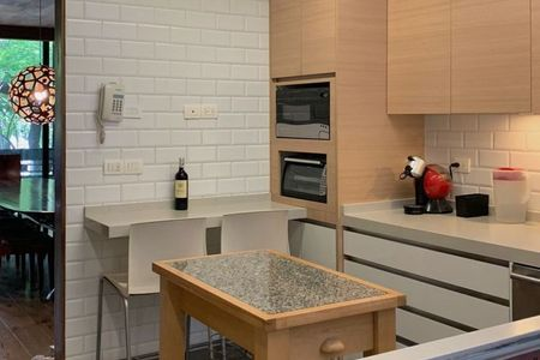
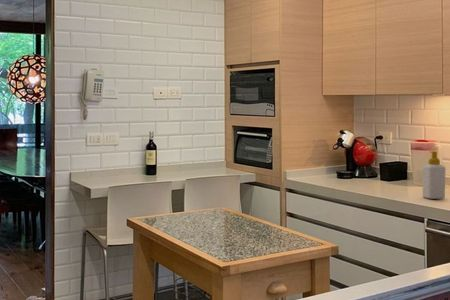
+ soap bottle [422,150,446,200]
